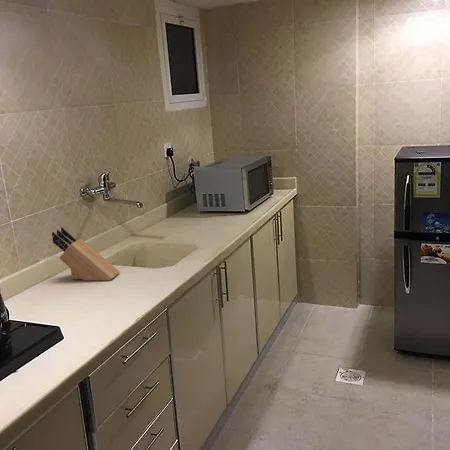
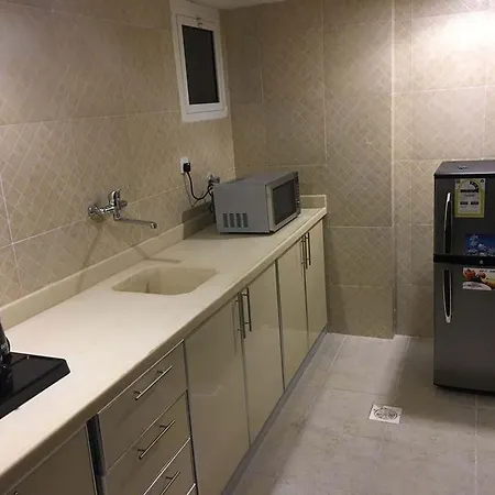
- knife block [51,226,121,281]
